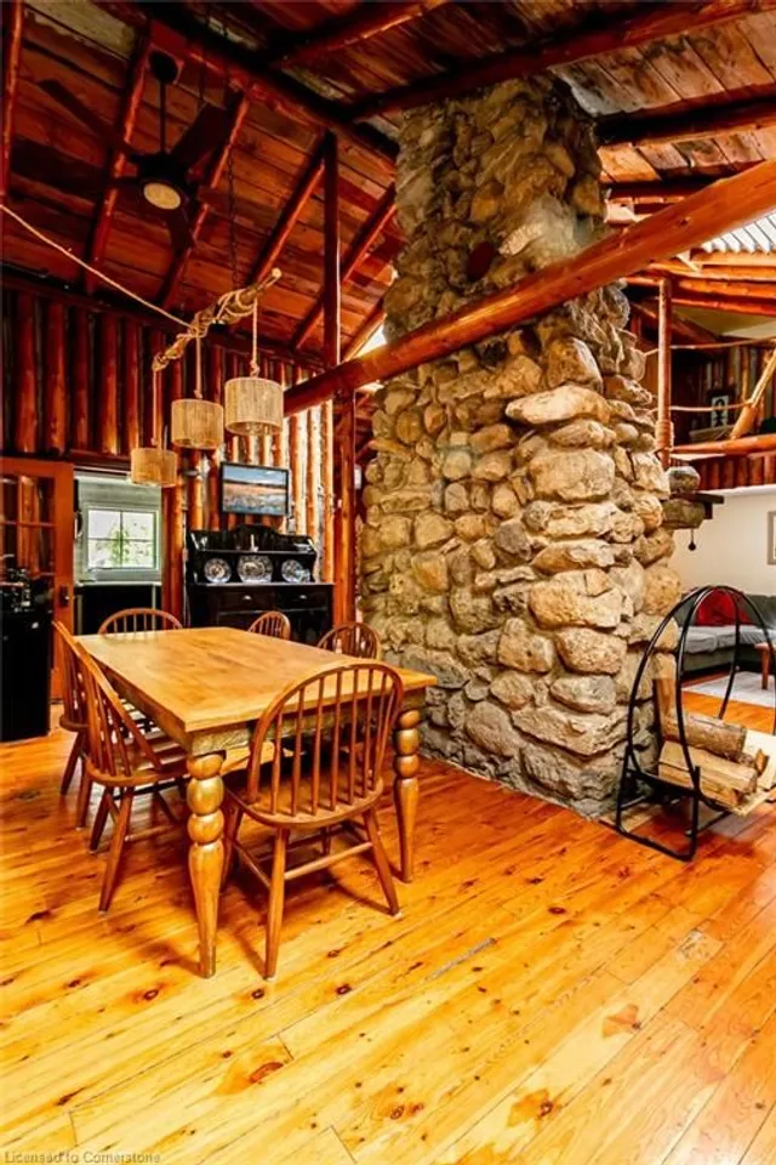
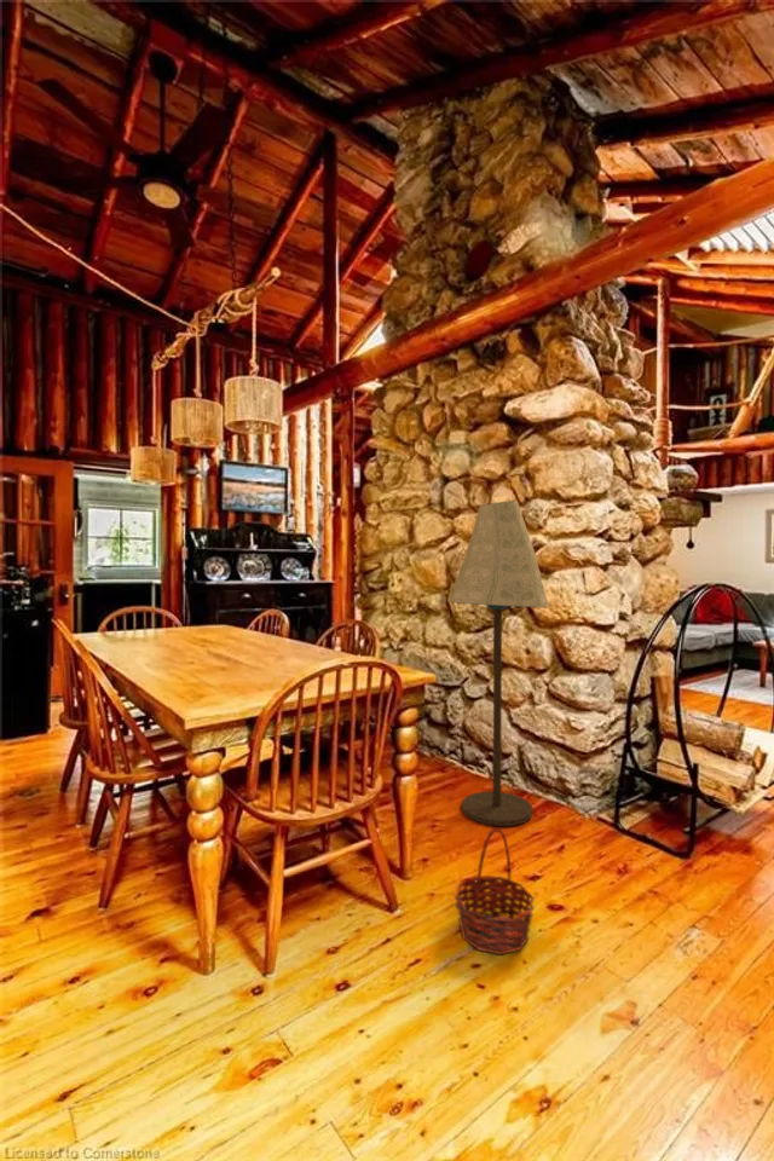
+ basket [454,827,536,955]
+ floor lamp [446,499,550,827]
